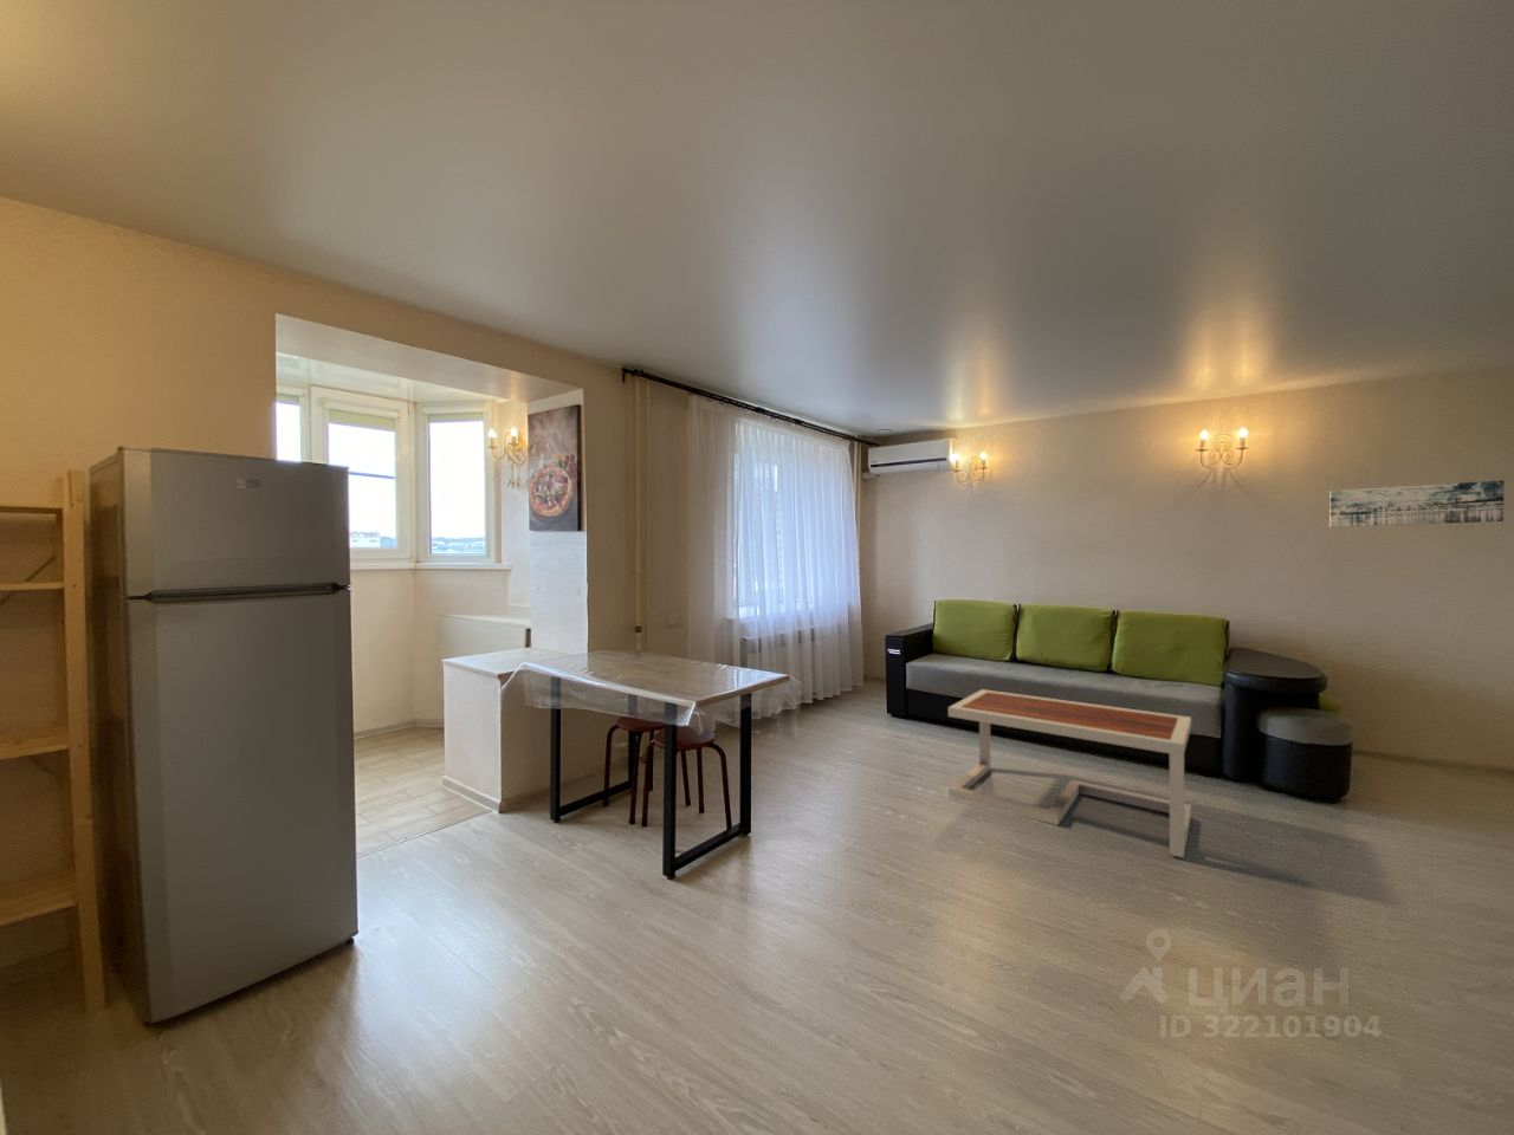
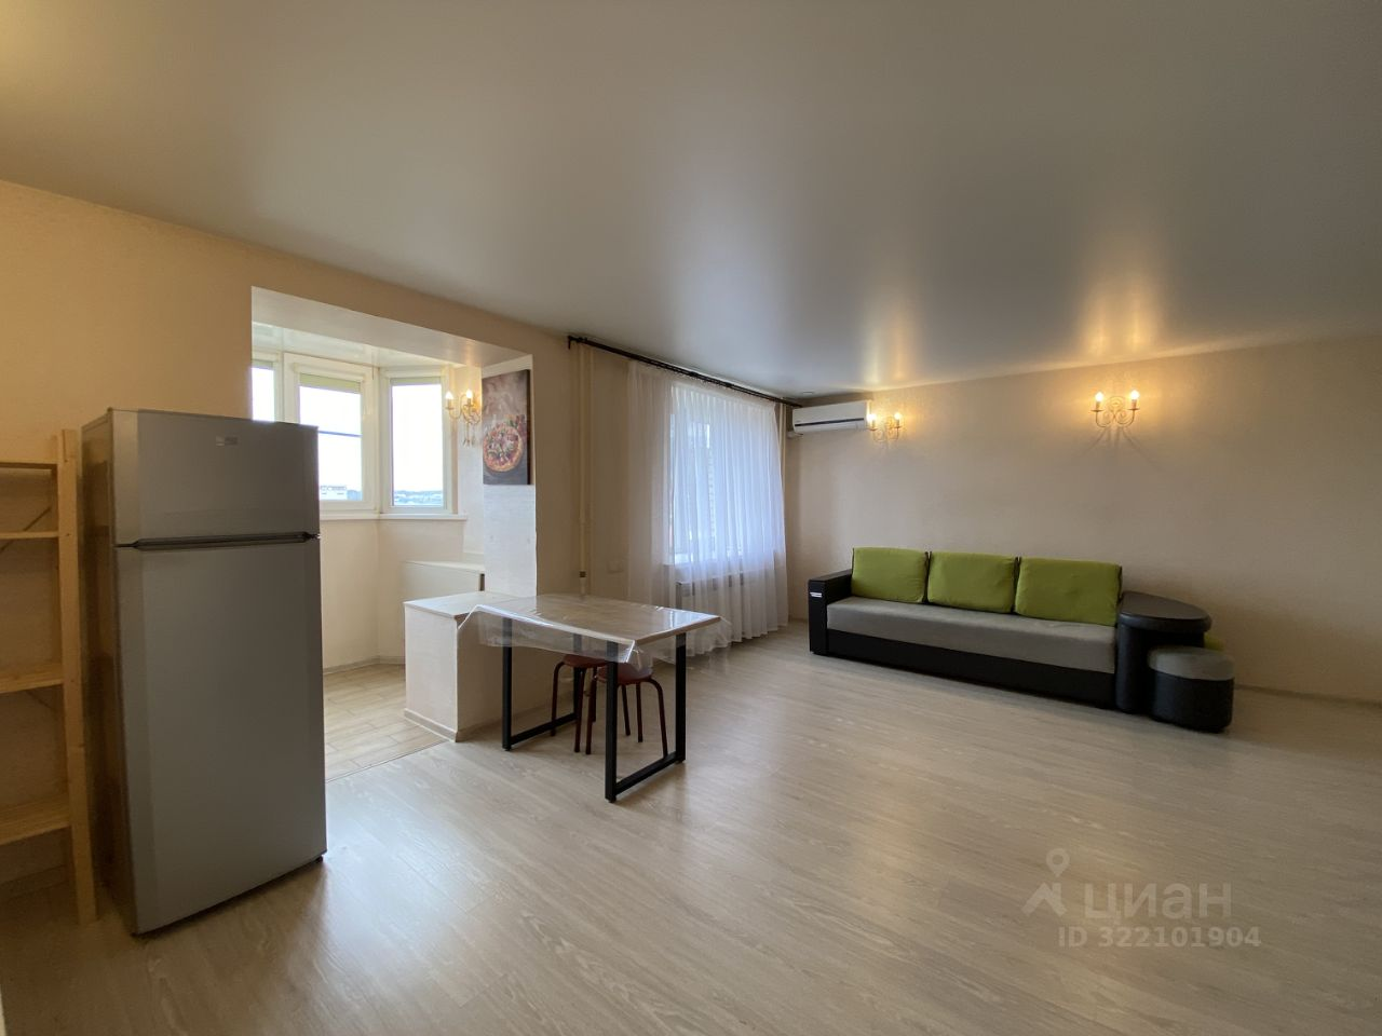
- coffee table [948,688,1192,860]
- wall art [1328,480,1504,528]
